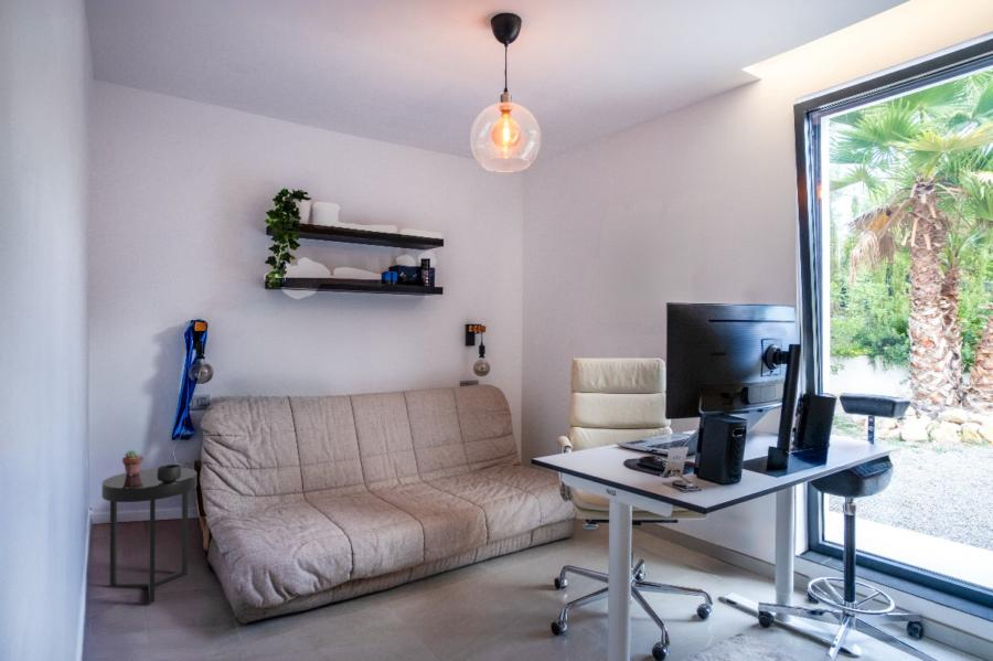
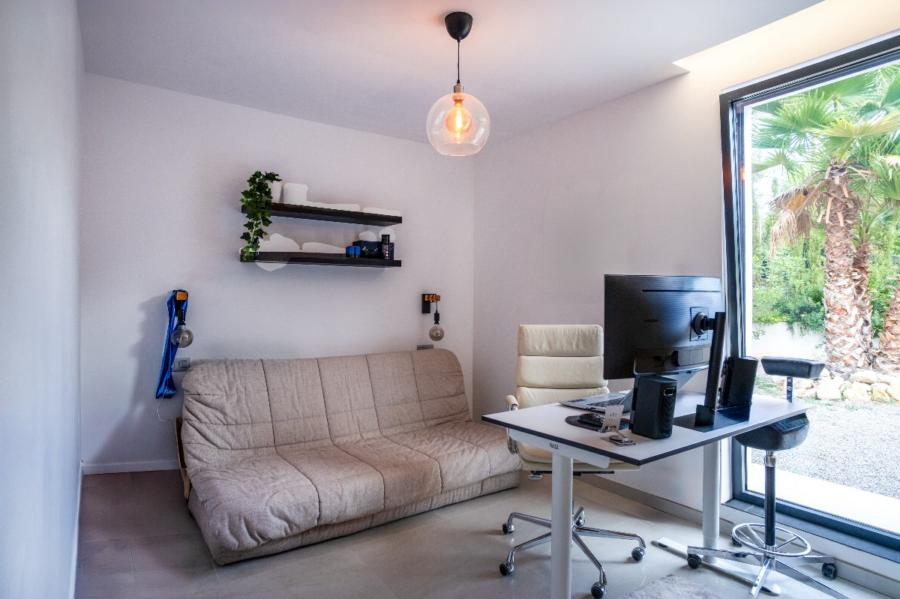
- potted succulent [121,449,145,476]
- mug [157,463,182,482]
- side table [100,467,197,604]
